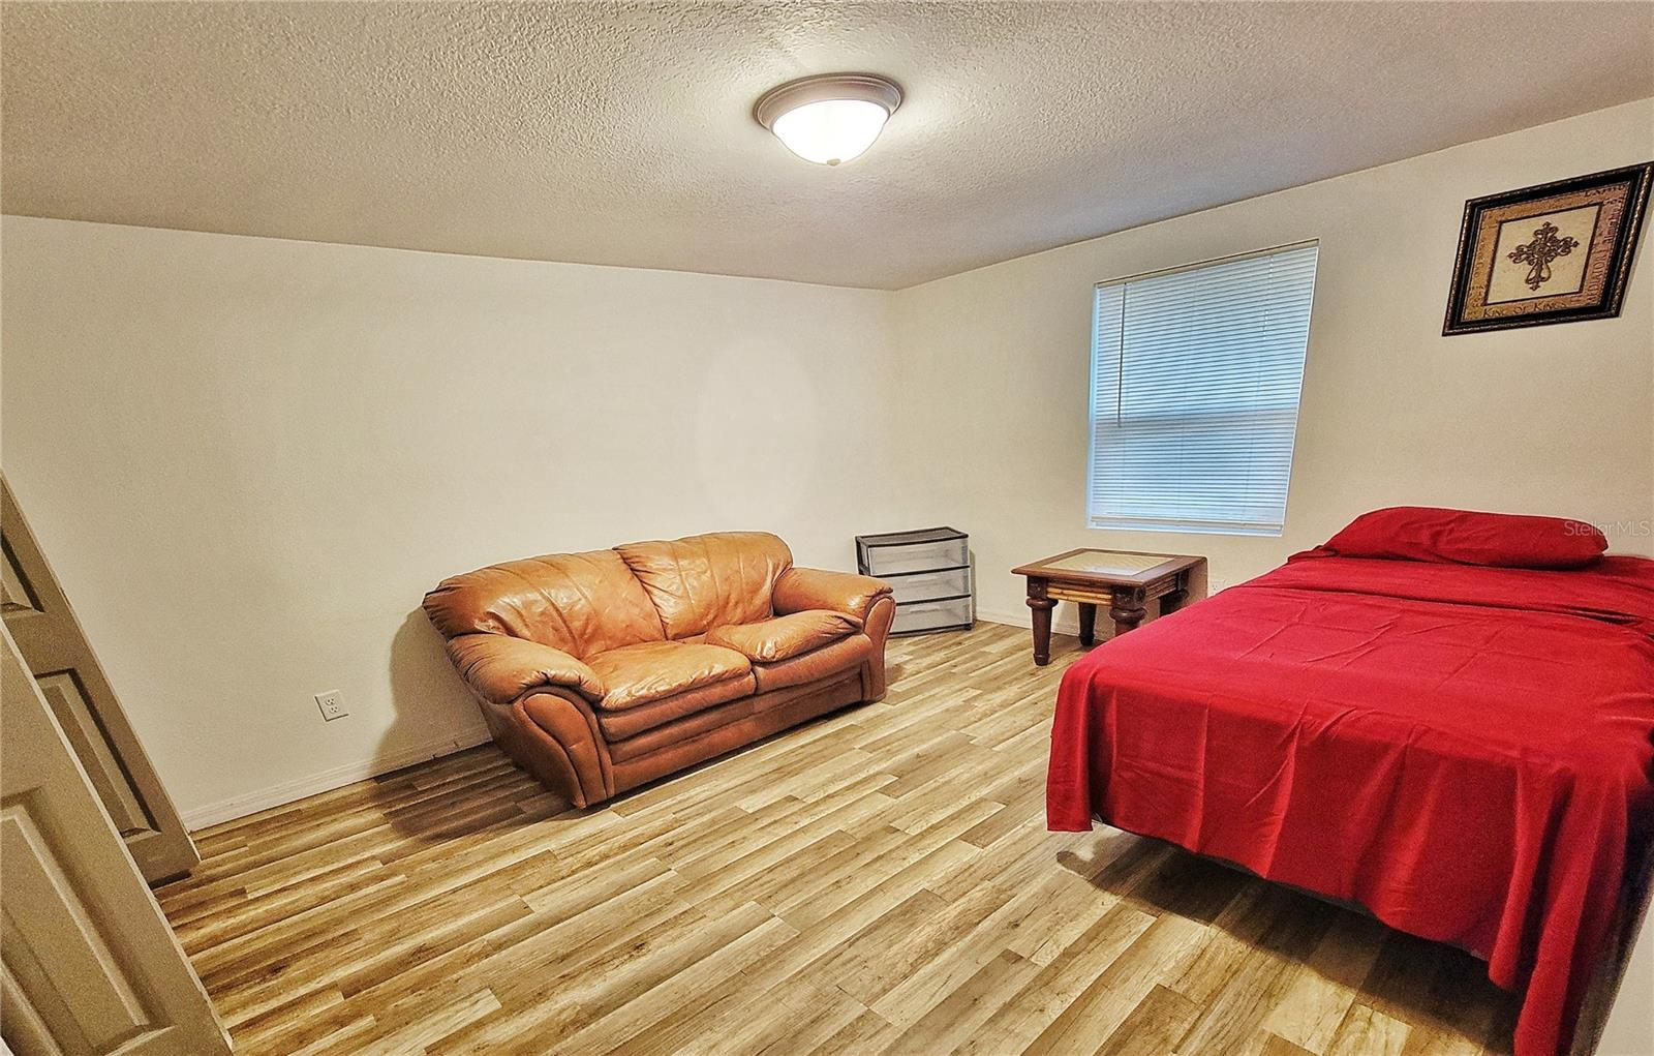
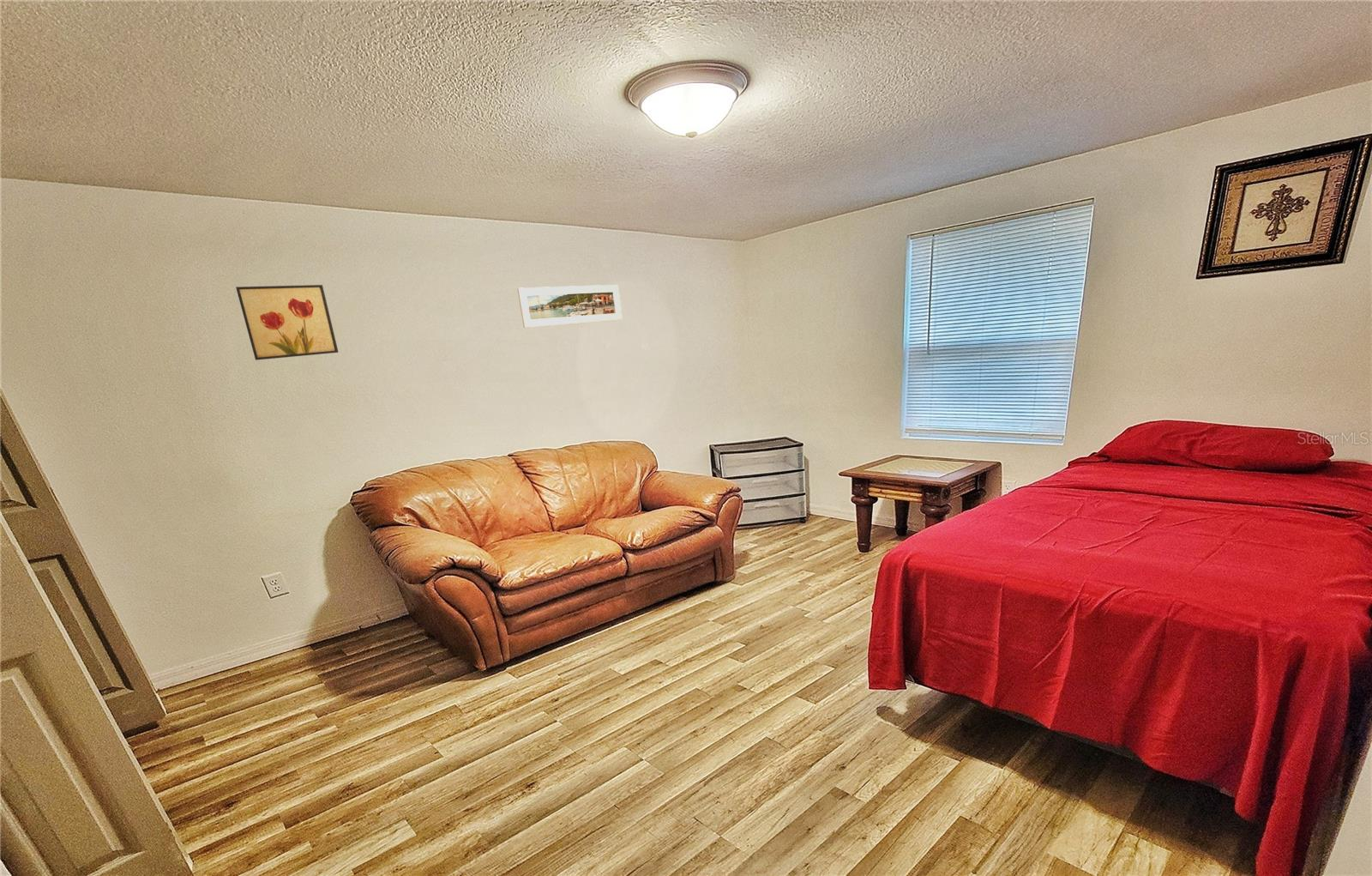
+ wall art [235,284,340,360]
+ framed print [516,284,623,329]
